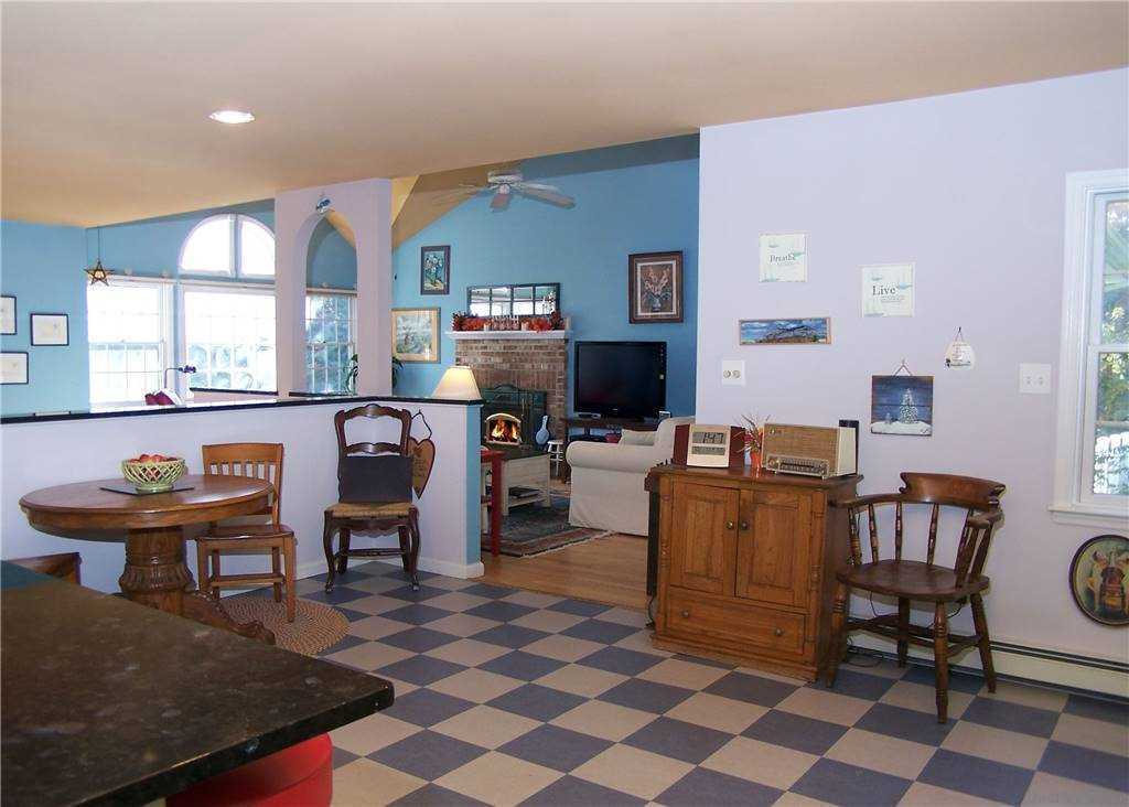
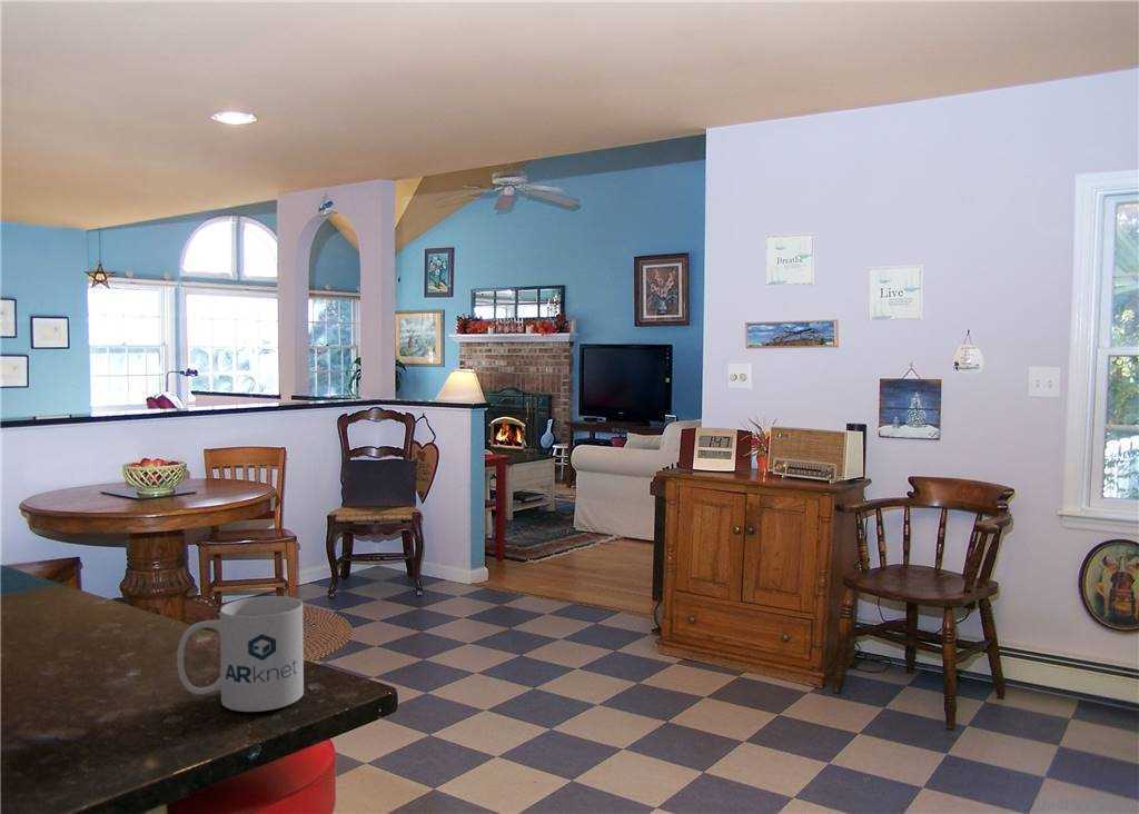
+ mug [176,595,305,713]
